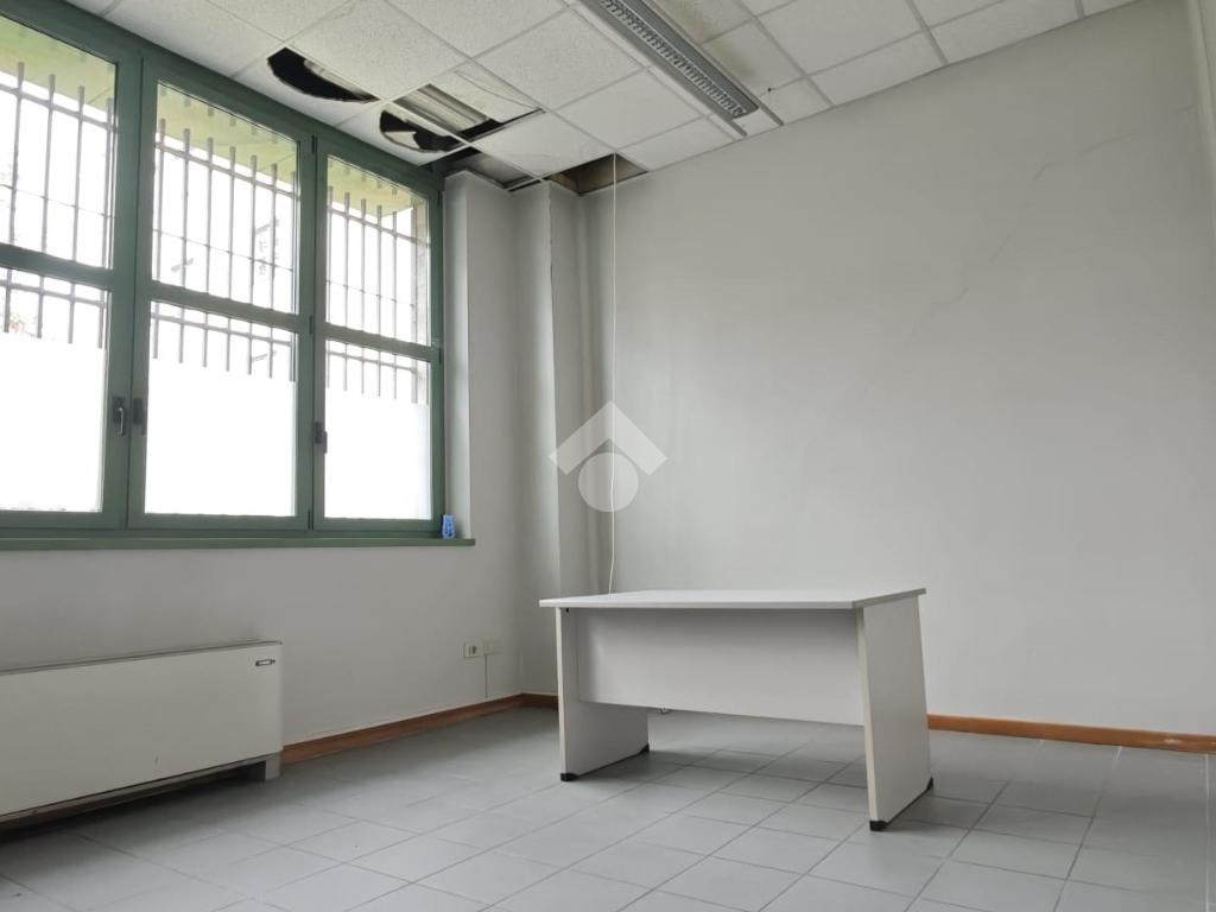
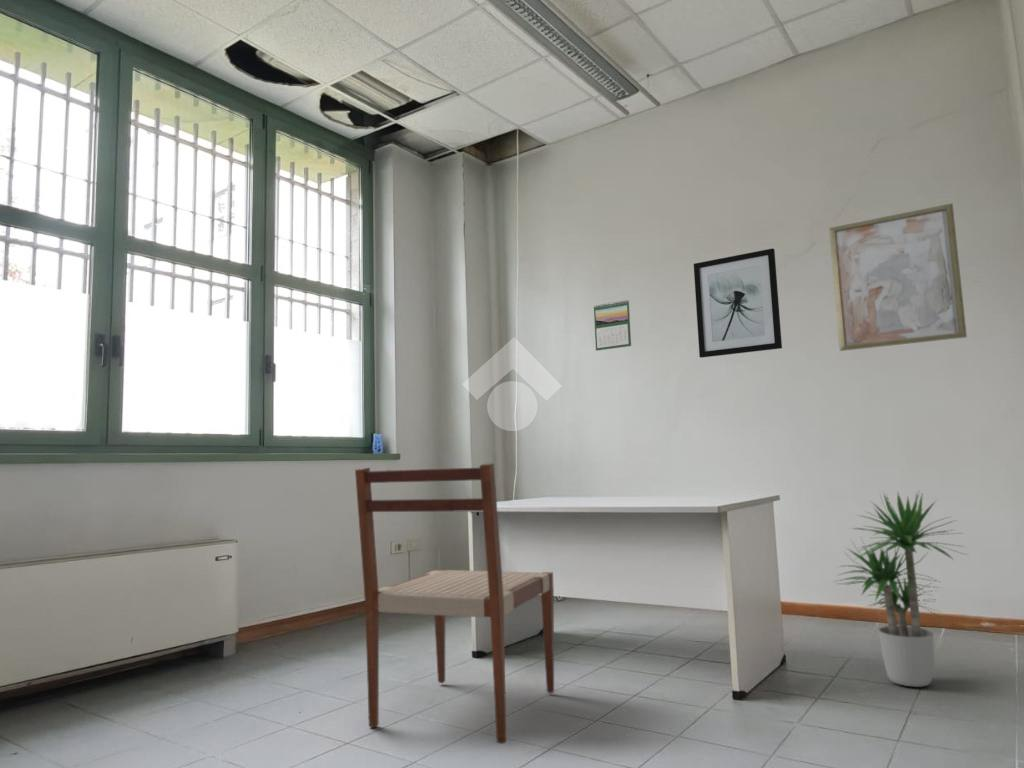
+ wall art [693,247,783,359]
+ wall art [828,203,968,352]
+ potted plant [832,489,968,688]
+ chair [354,462,555,744]
+ calendar [593,299,632,352]
